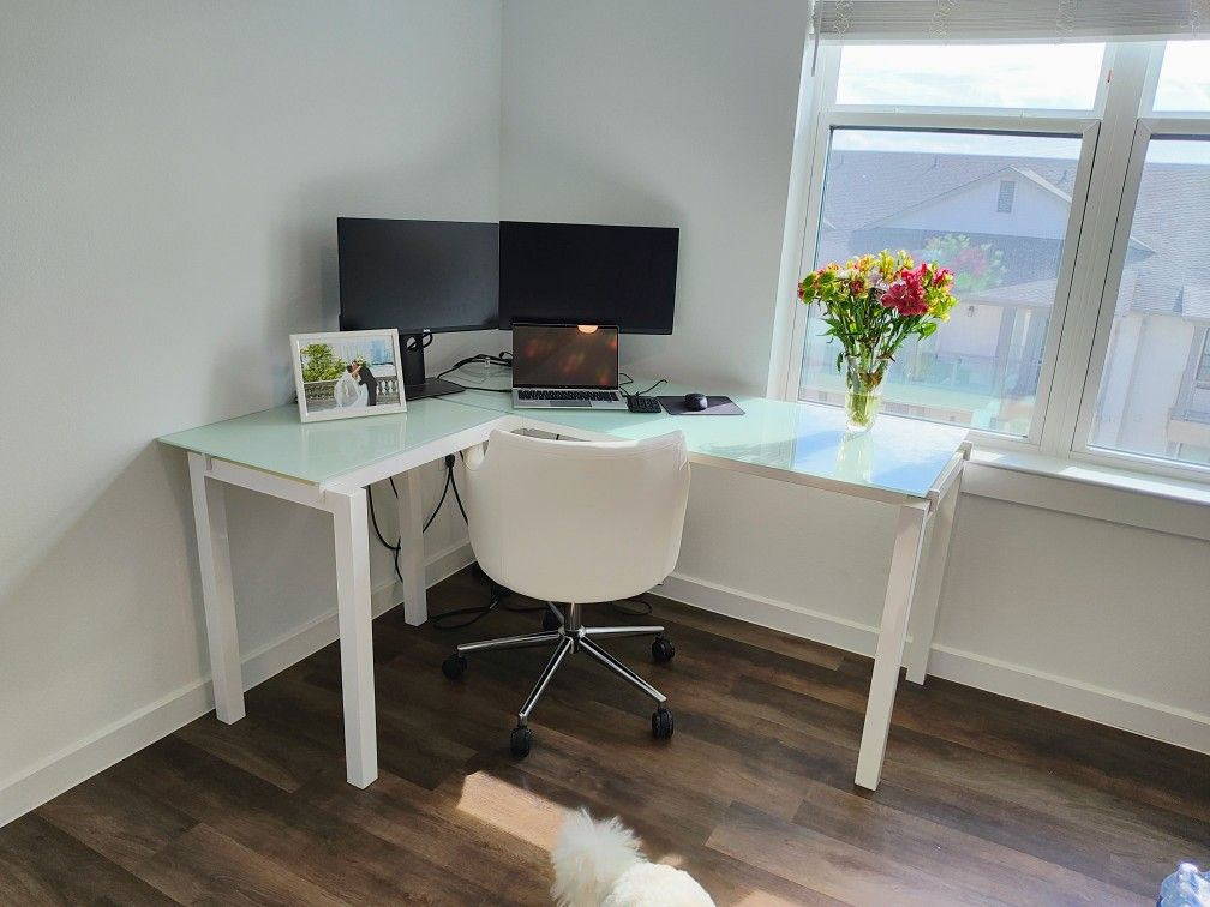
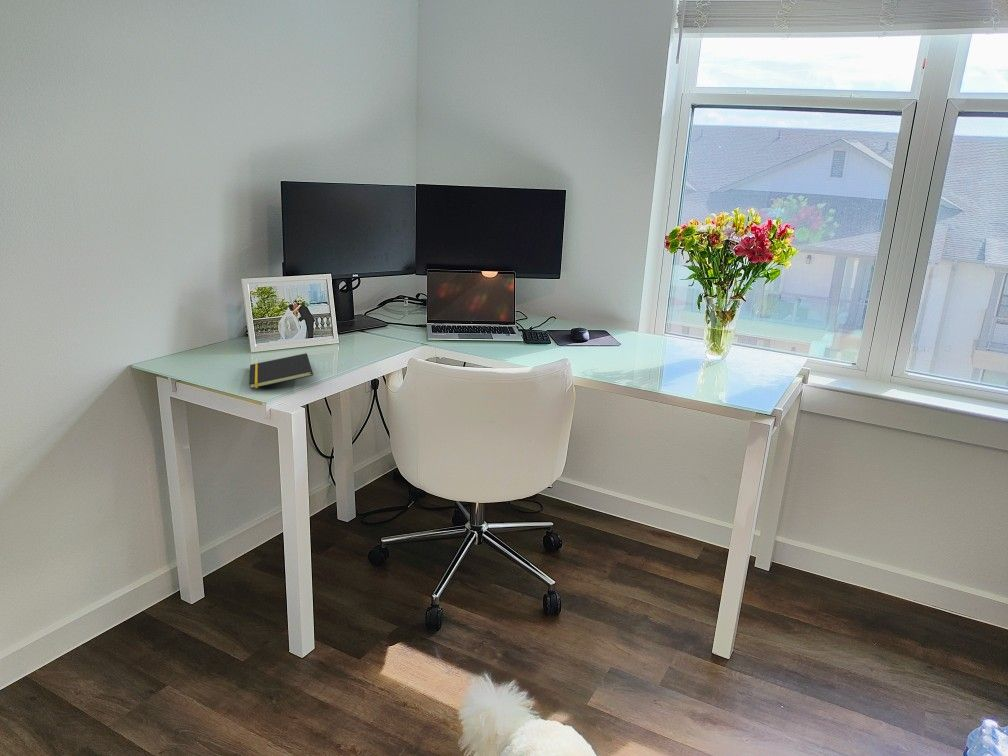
+ notepad [248,352,314,390]
